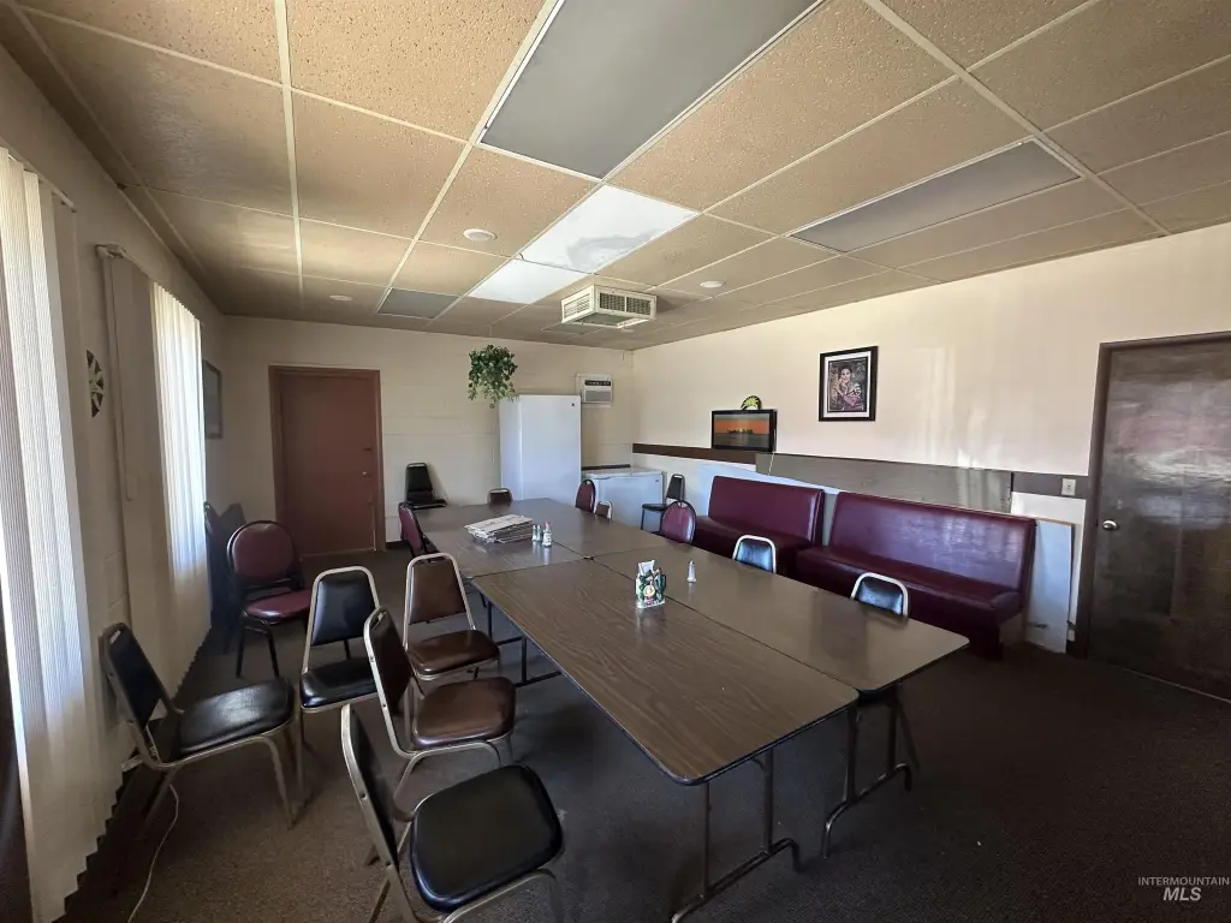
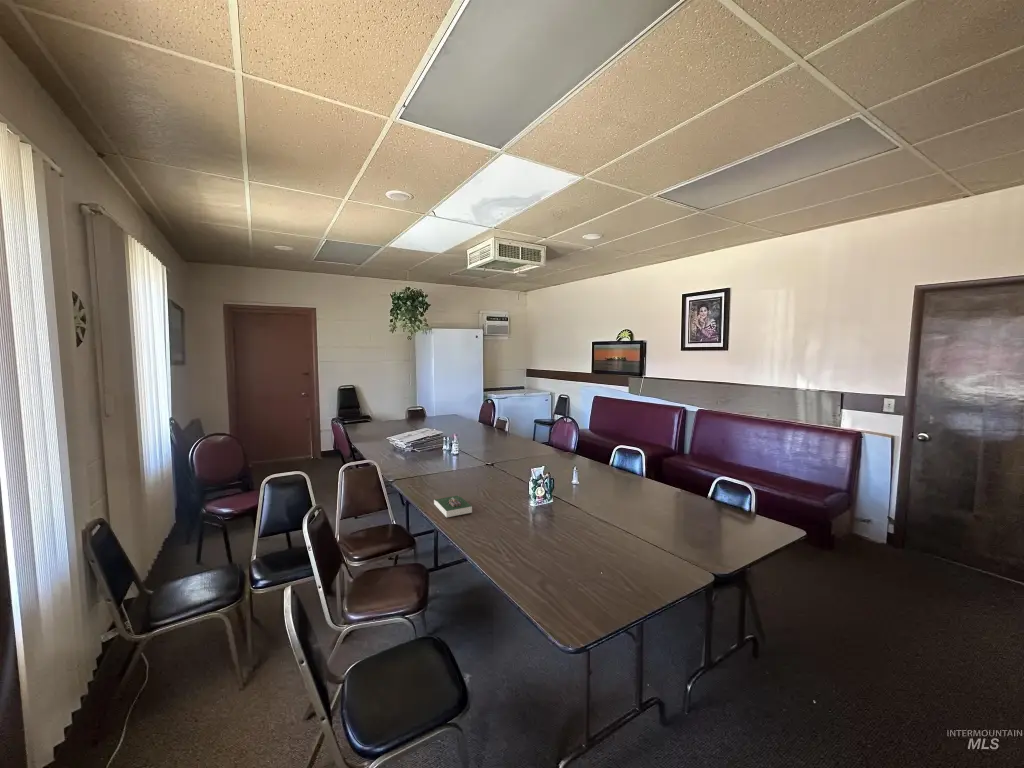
+ book [433,495,473,518]
